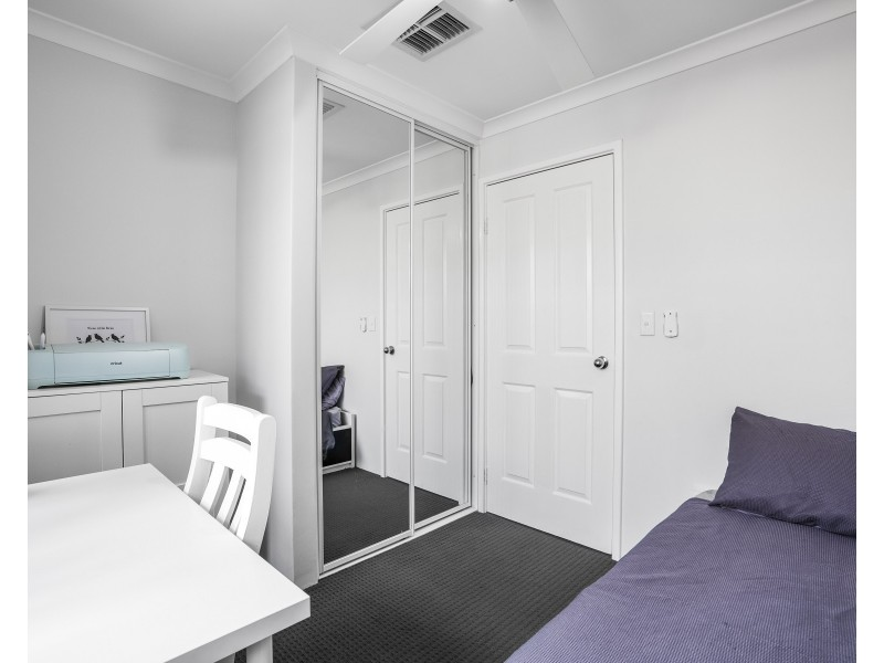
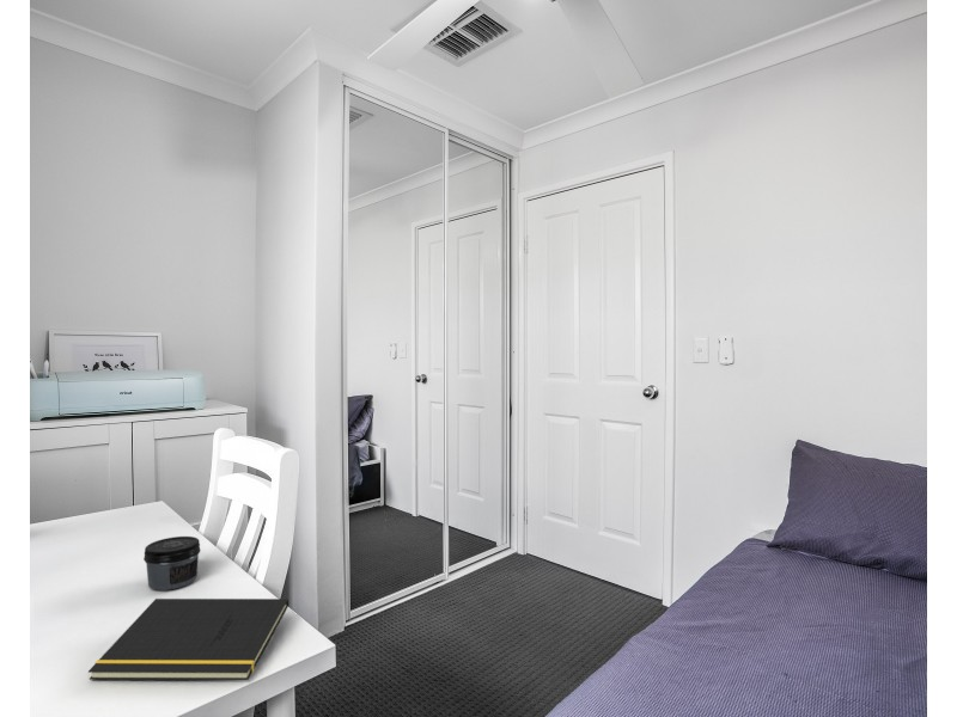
+ notepad [87,598,289,681]
+ jar [142,535,202,592]
